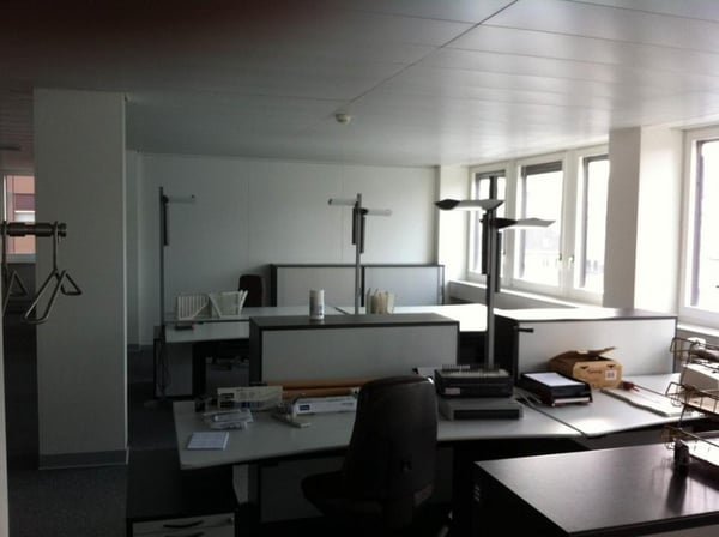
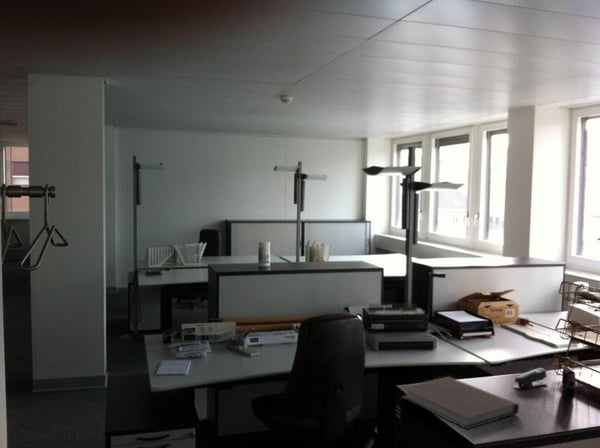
+ notebook [400,376,520,430]
+ stapler [513,367,548,391]
